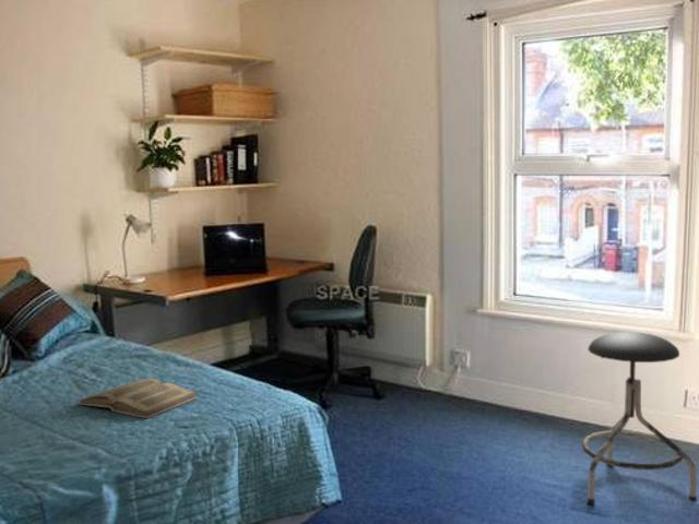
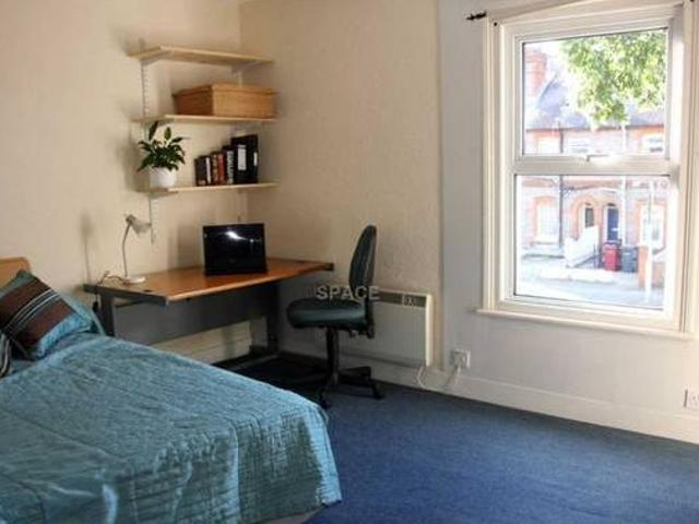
- book [76,378,199,419]
- stool [580,331,698,505]
